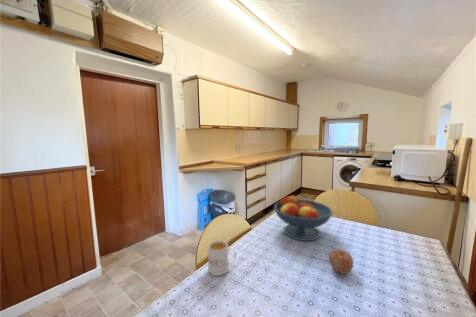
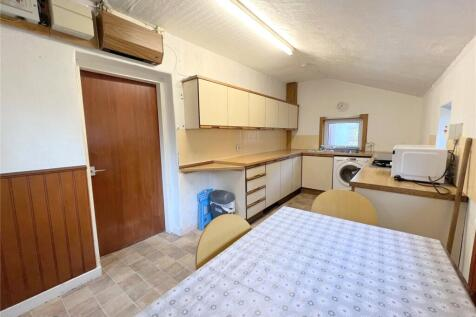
- apple [328,249,354,275]
- fruit bowl [273,195,334,242]
- mug [207,239,237,277]
